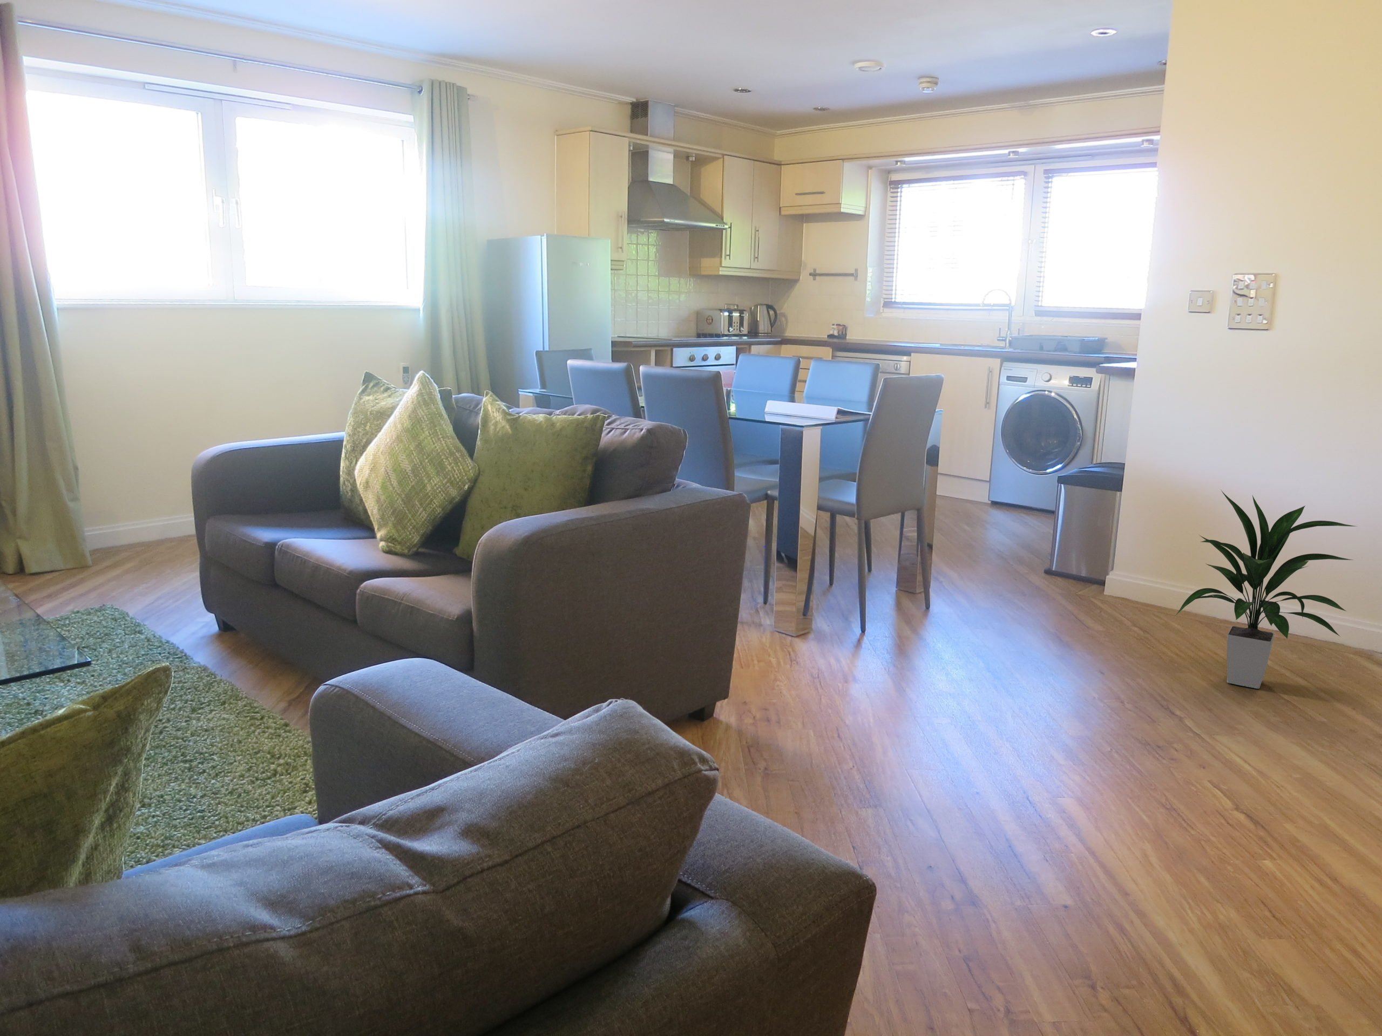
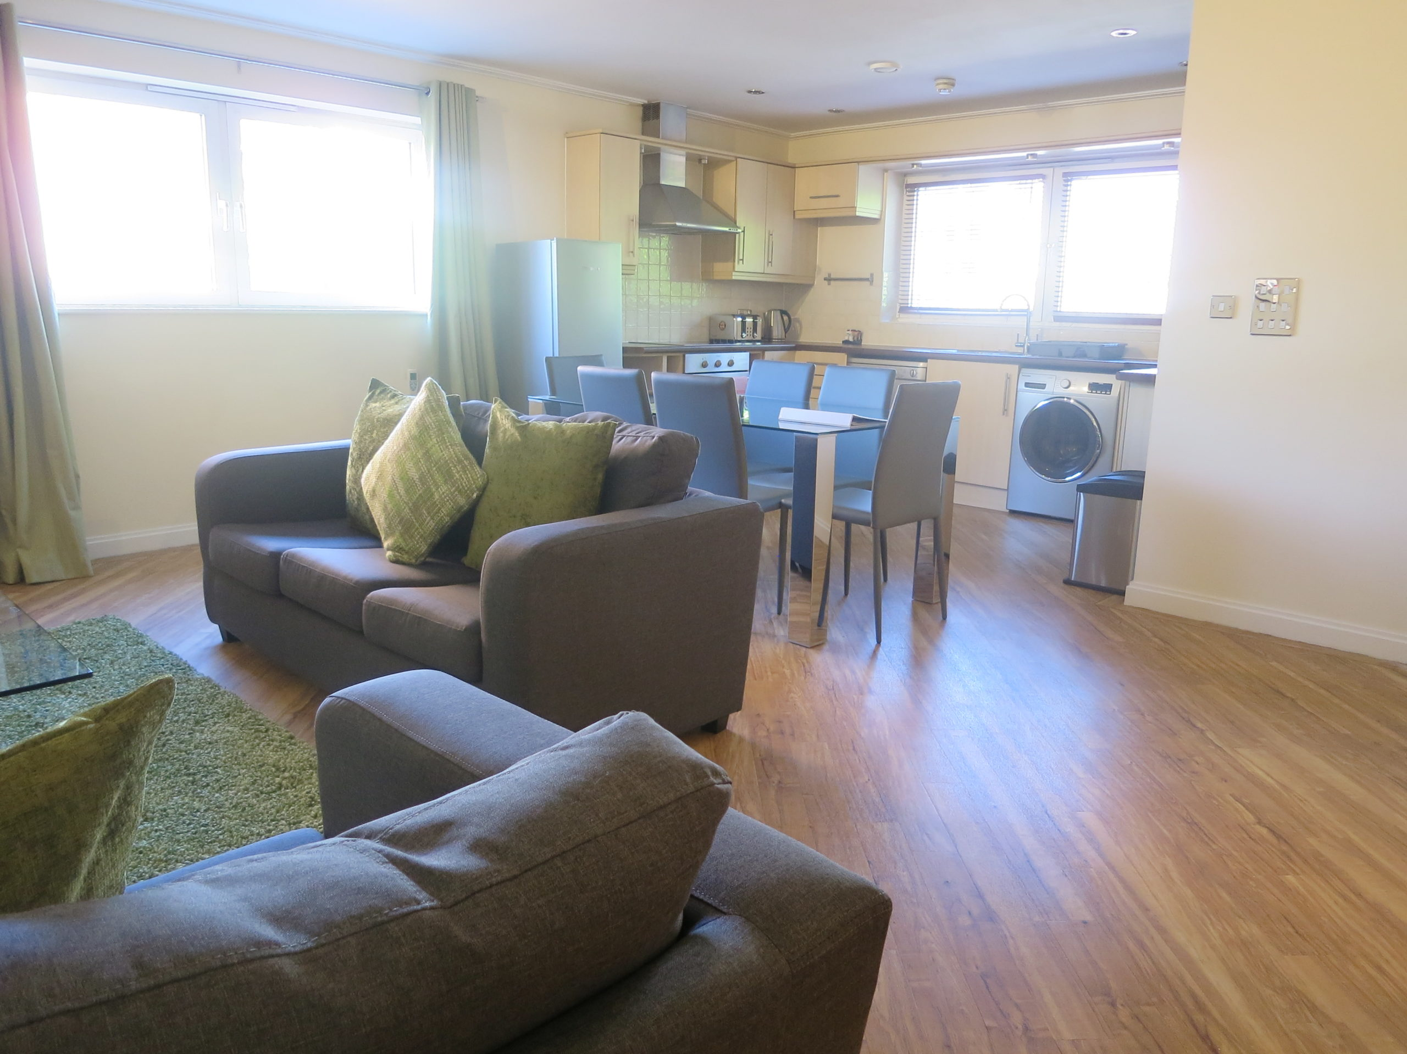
- indoor plant [1174,489,1358,689]
